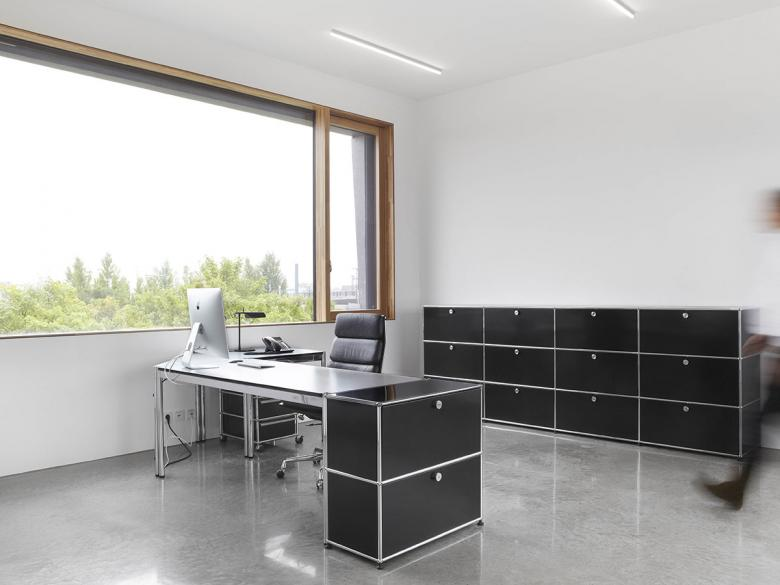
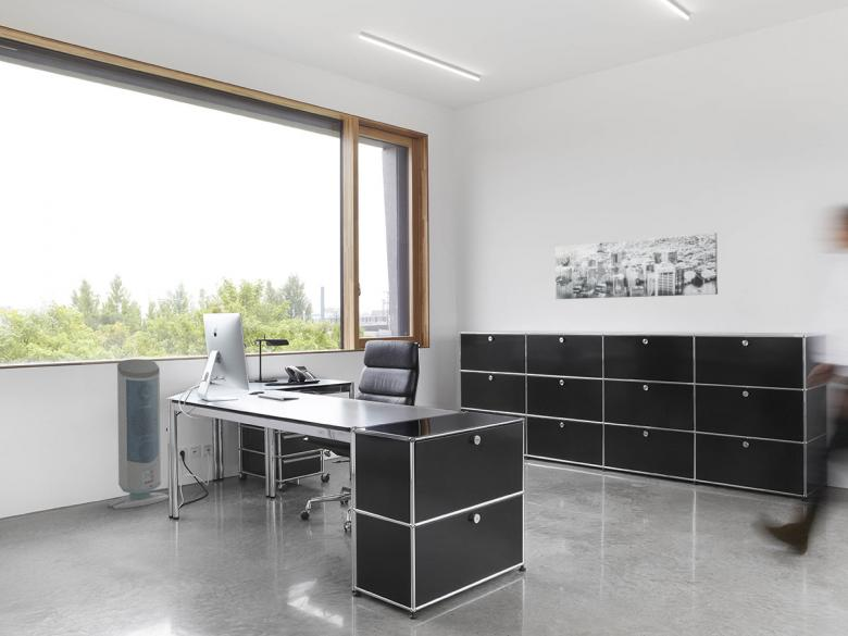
+ wall art [554,232,719,300]
+ air purifier [108,358,170,510]
